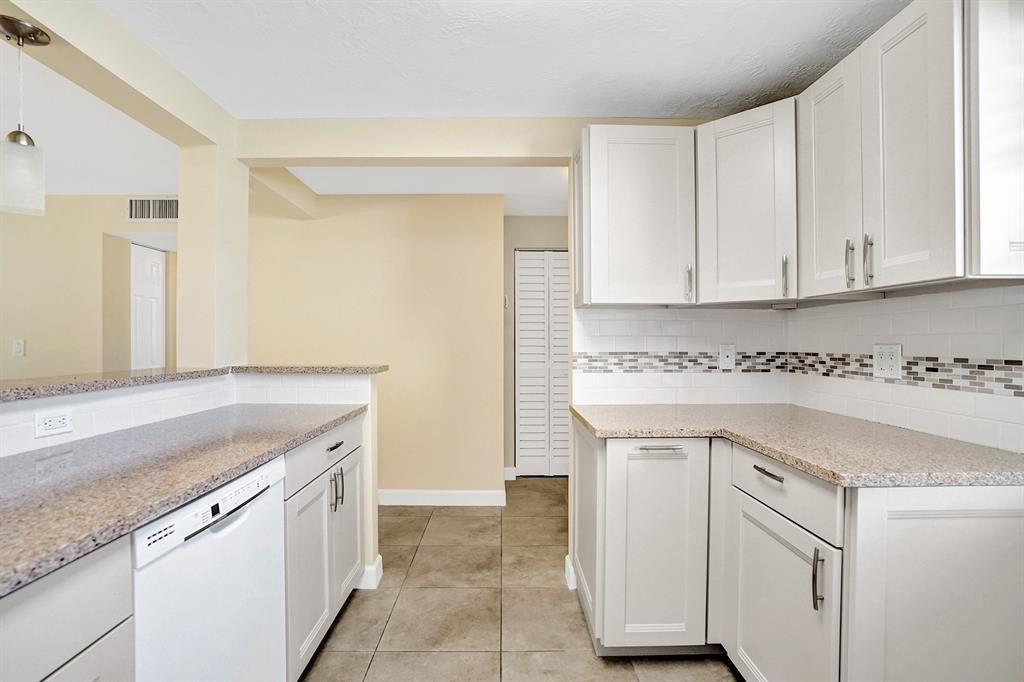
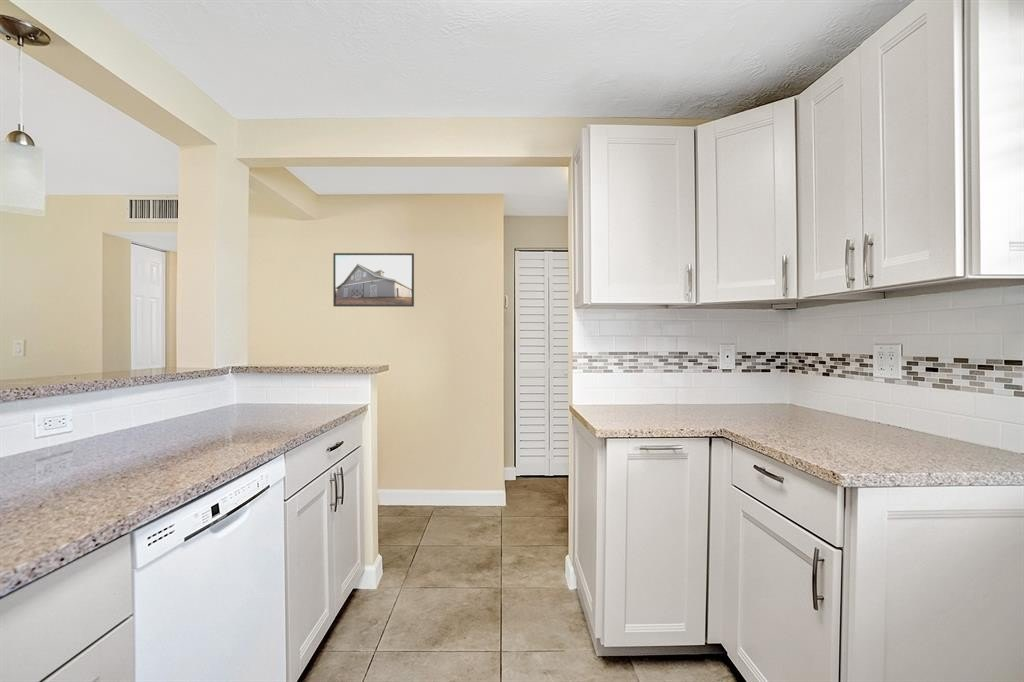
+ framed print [332,252,415,308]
